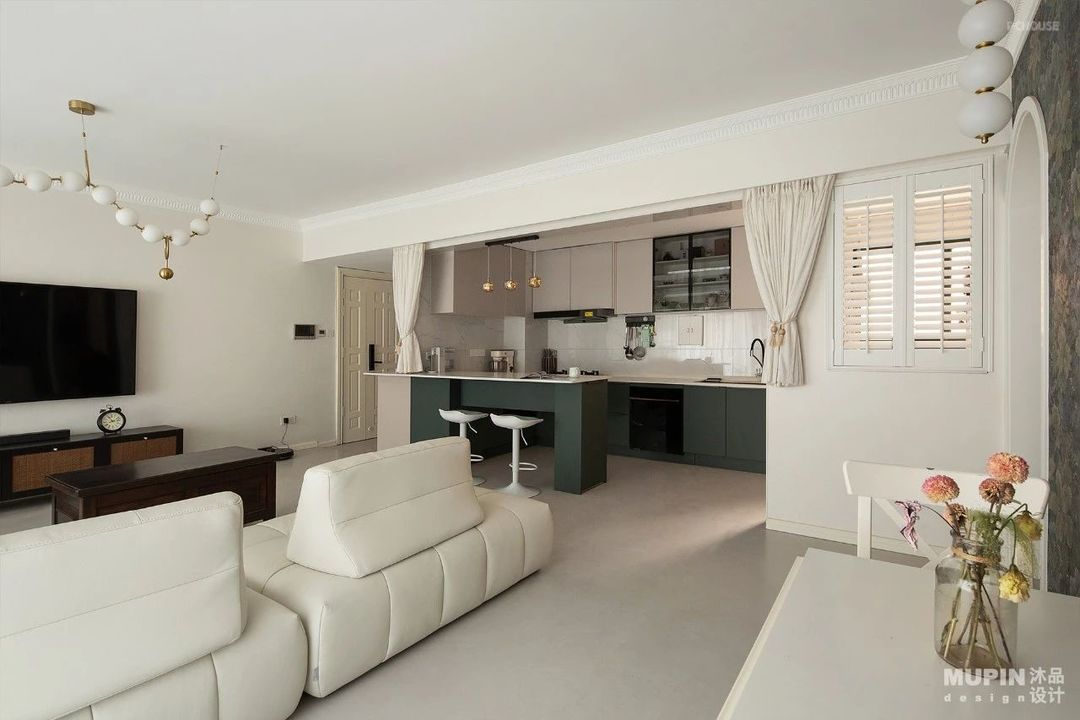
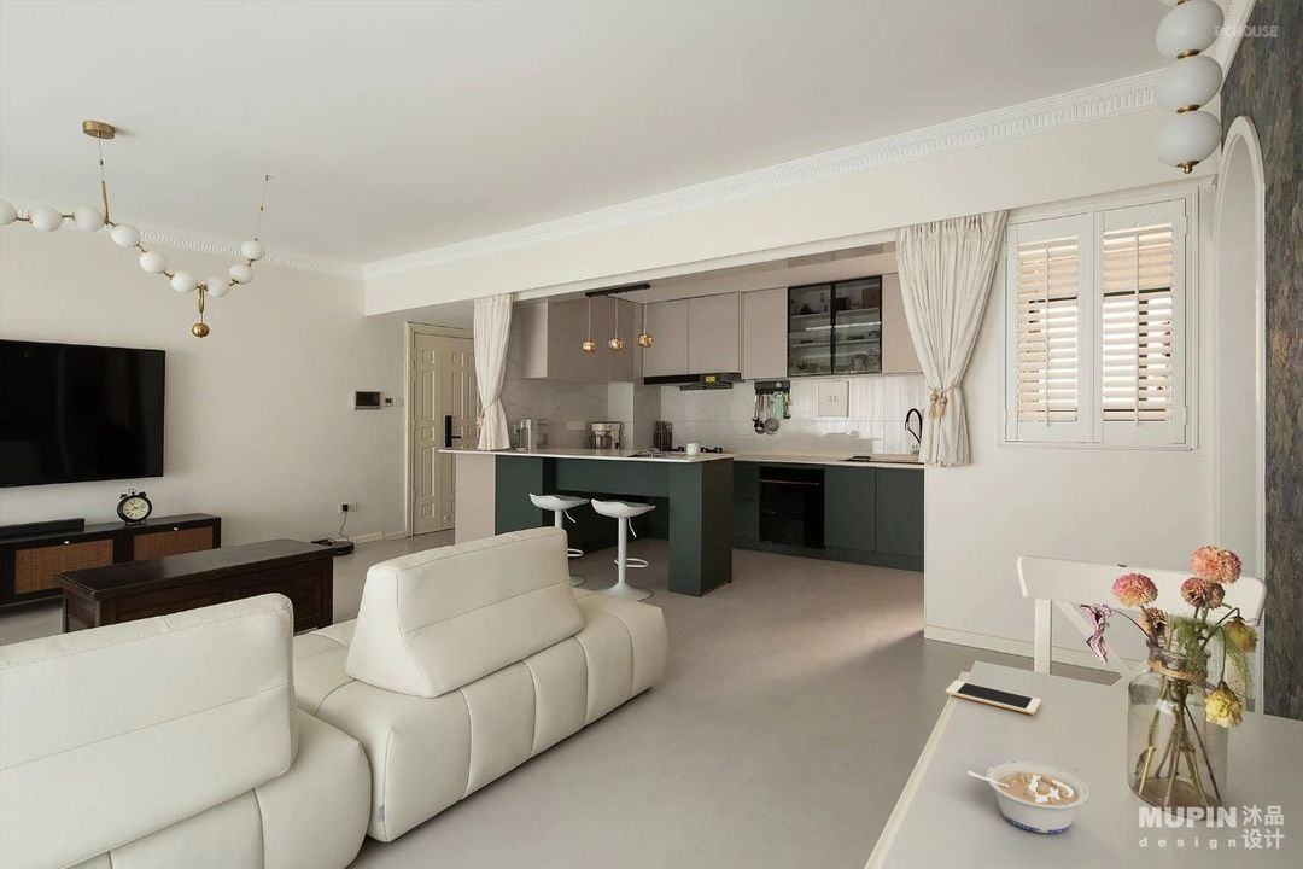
+ legume [966,760,1089,835]
+ cell phone [945,680,1042,716]
